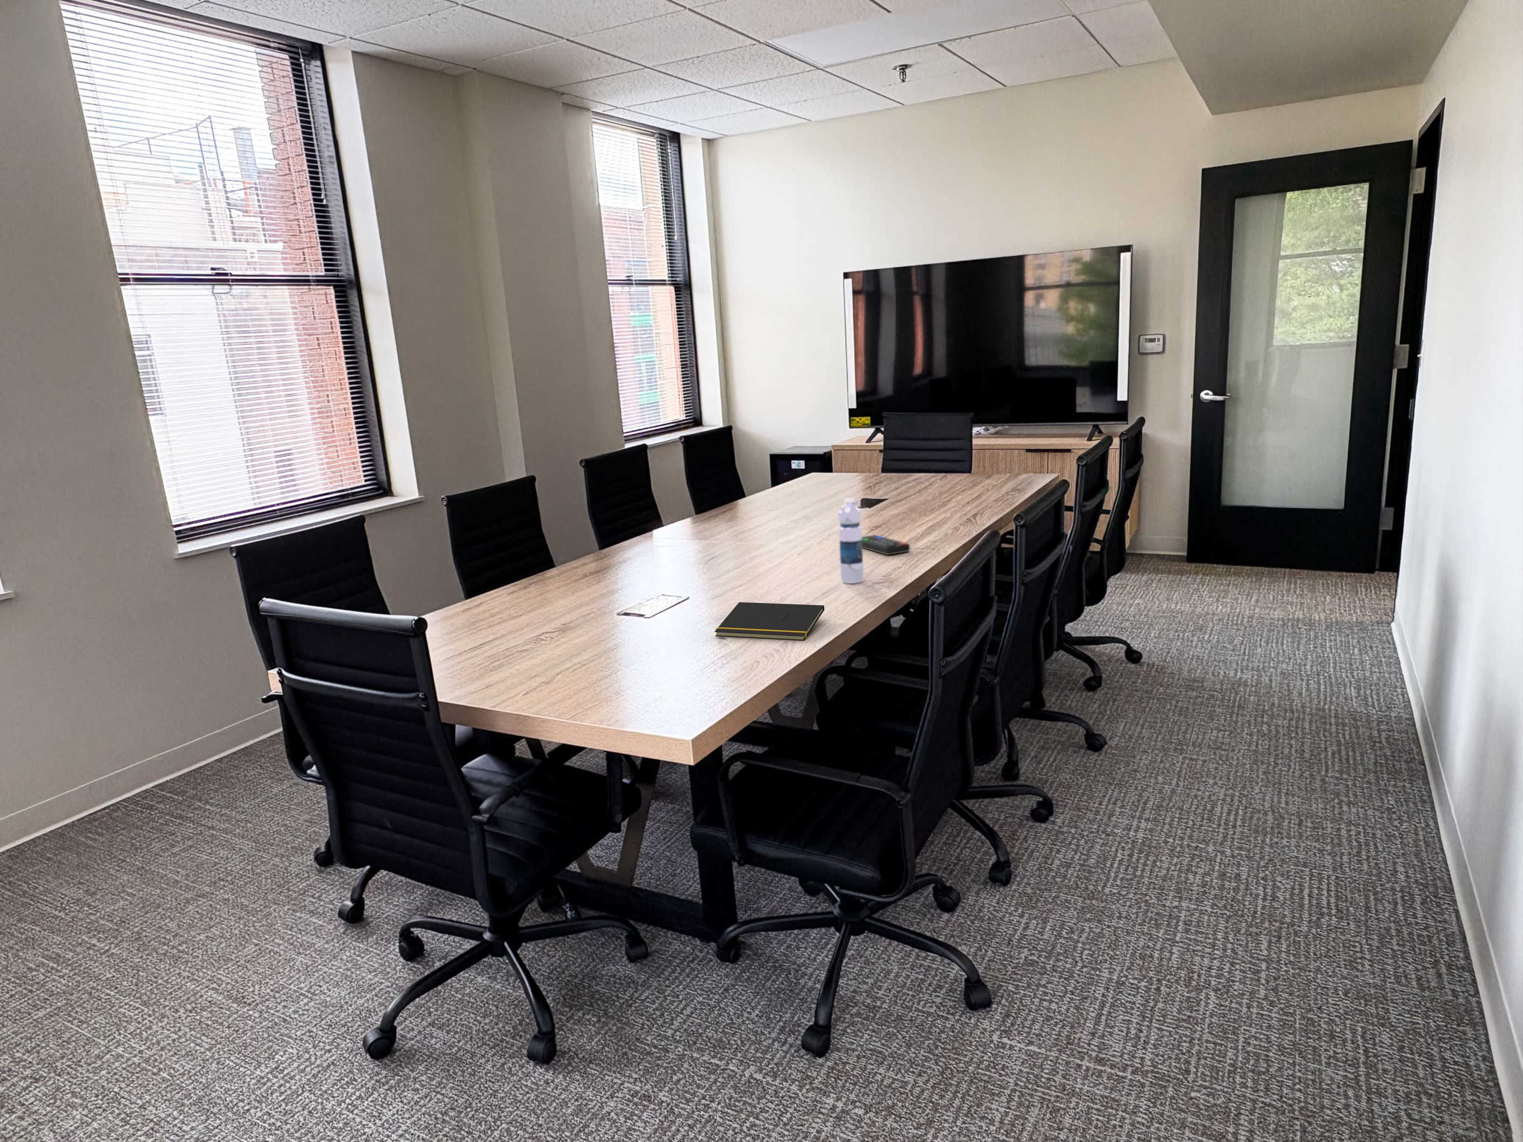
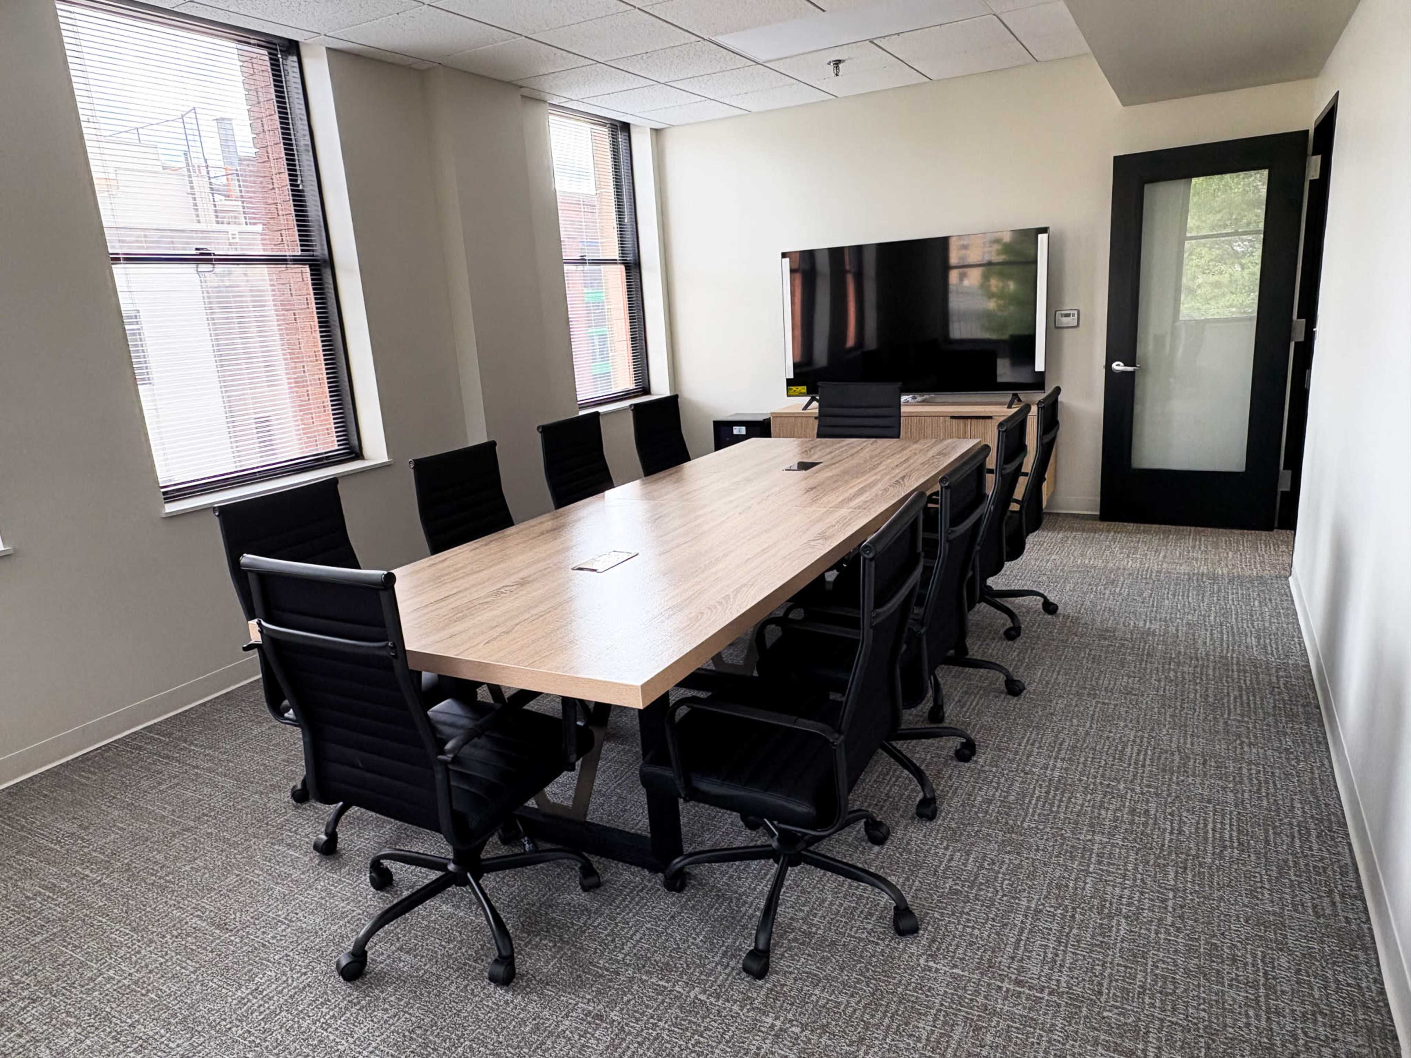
- water bottle [837,498,863,584]
- notepad [715,602,825,642]
- remote control [862,535,910,555]
